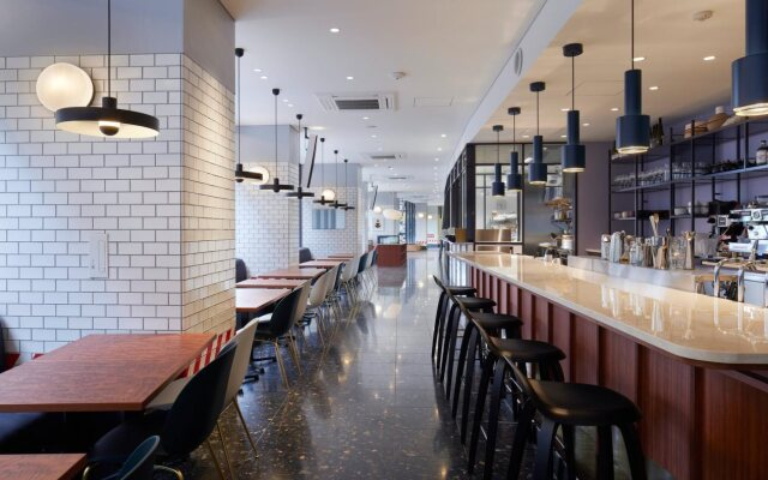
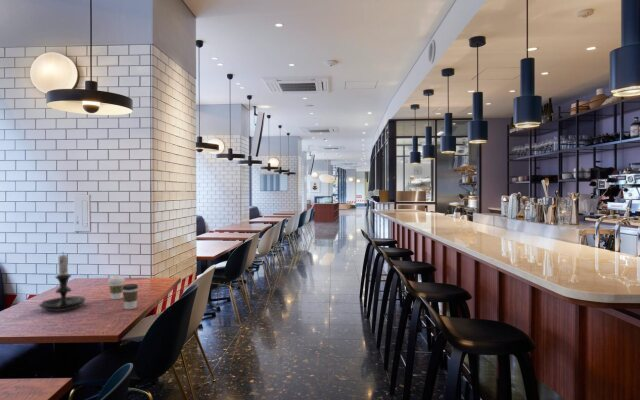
+ coffee cup [122,283,139,310]
+ coffee cup [107,276,126,300]
+ candle holder [38,250,86,312]
